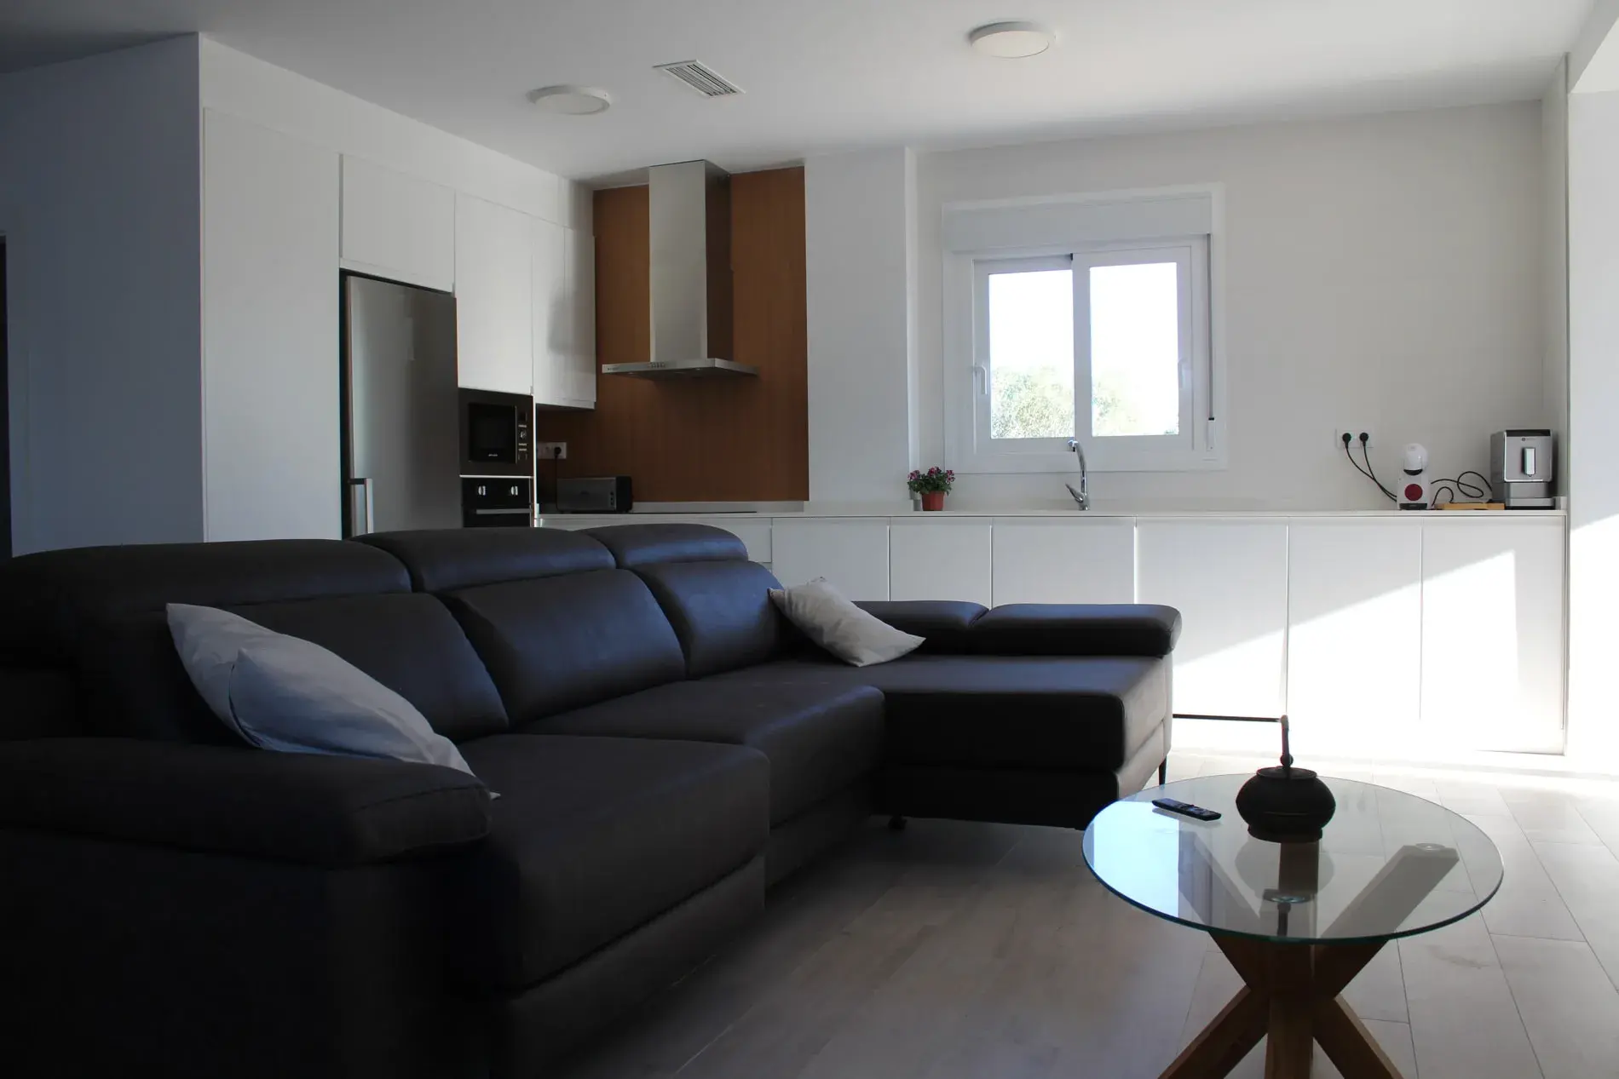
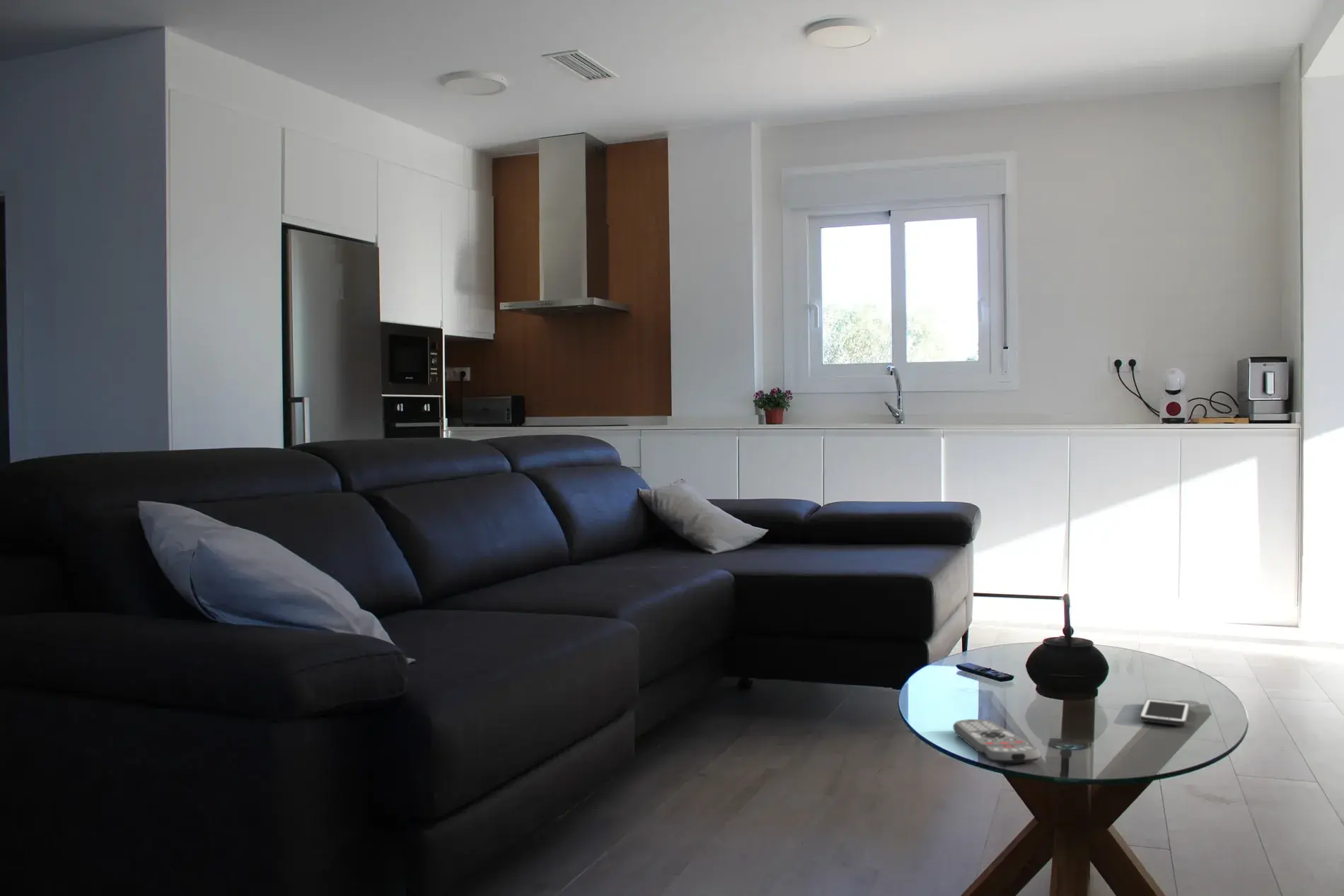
+ cell phone [1139,698,1191,726]
+ remote control [952,718,1041,764]
